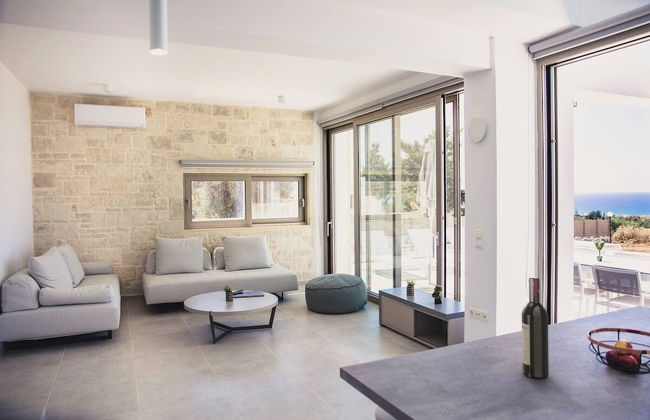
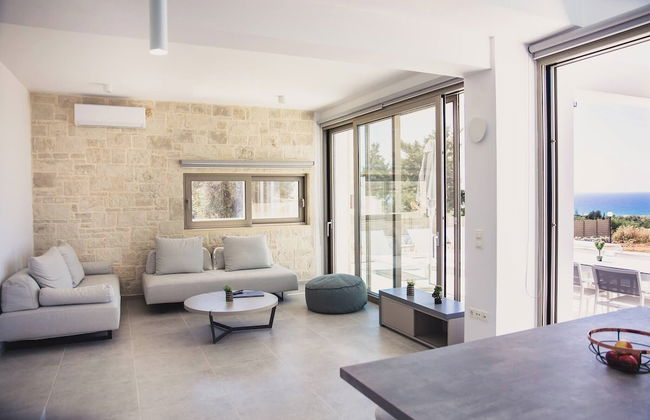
- wine bottle [521,276,550,379]
